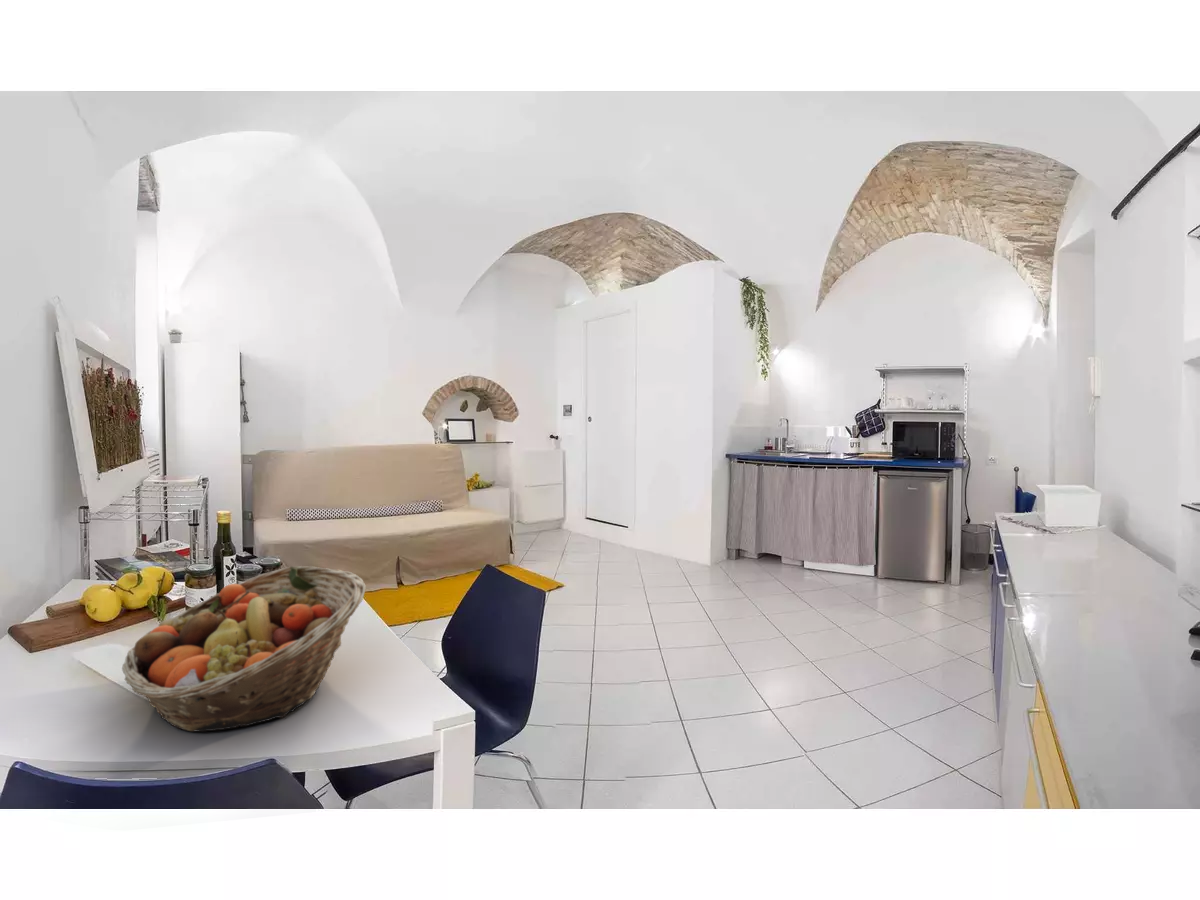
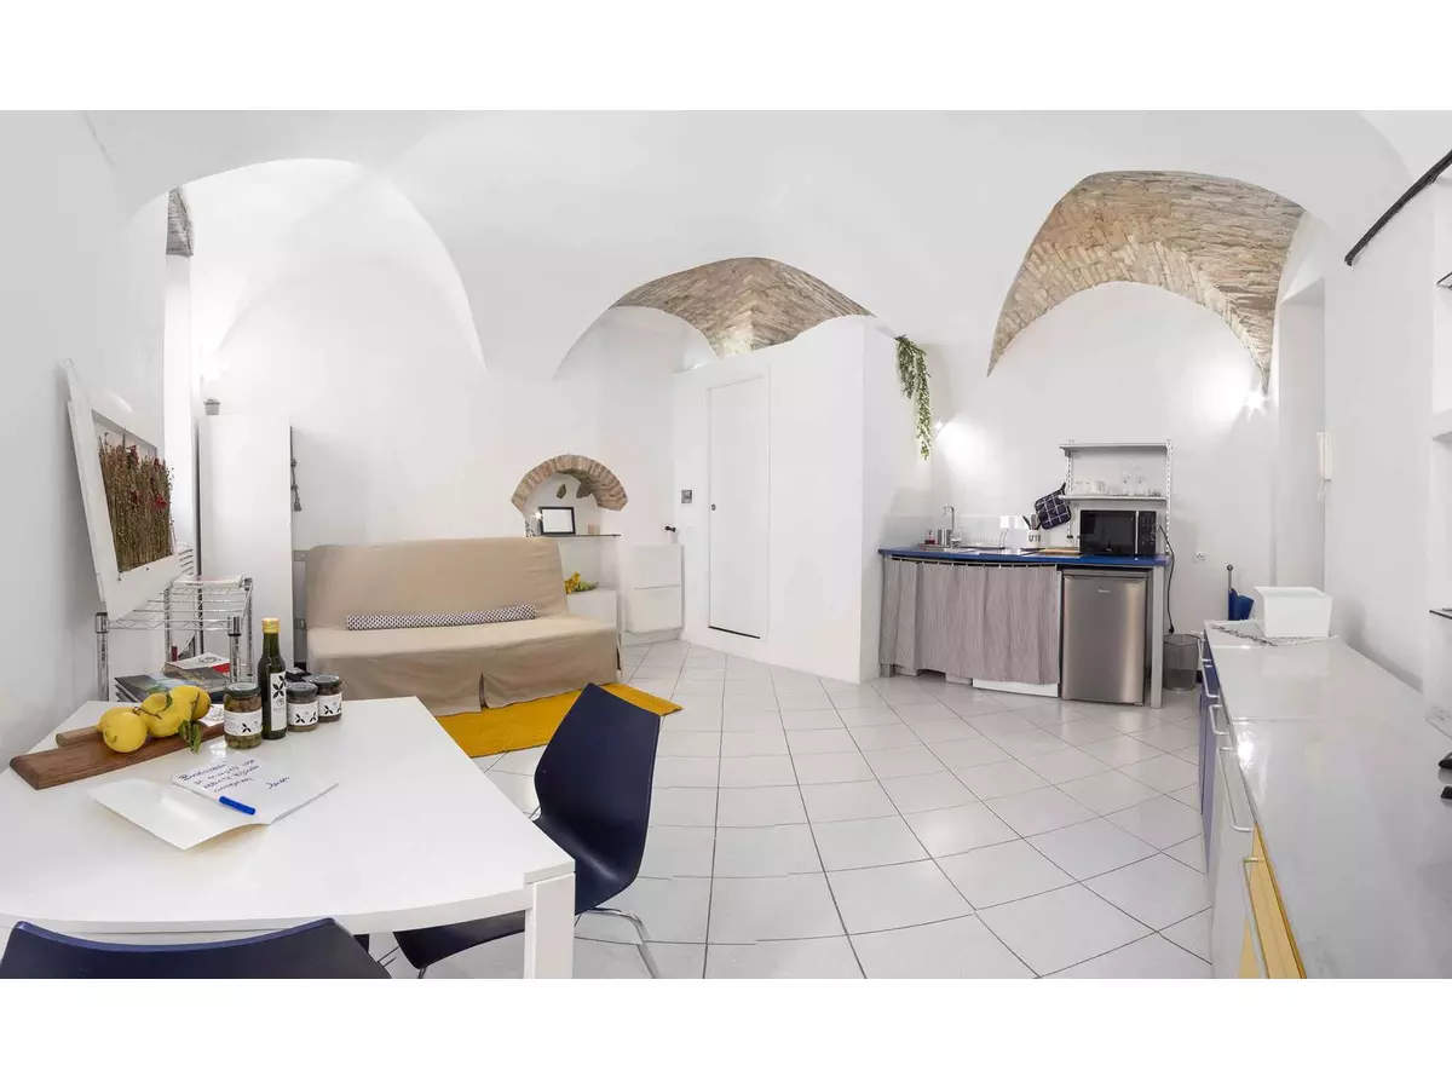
- fruit basket [121,565,367,733]
